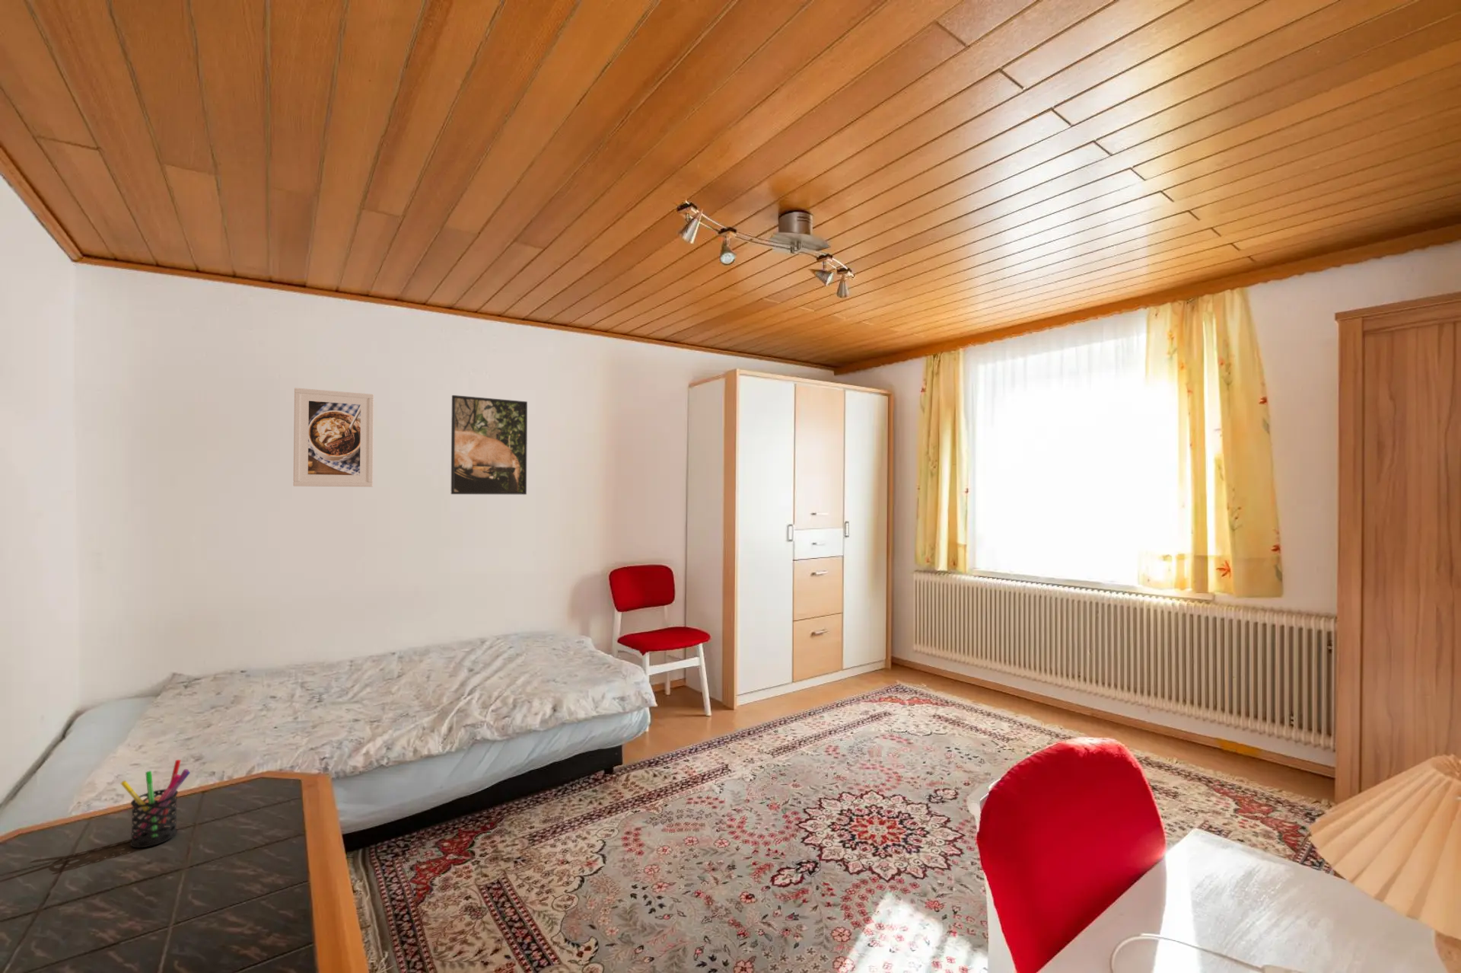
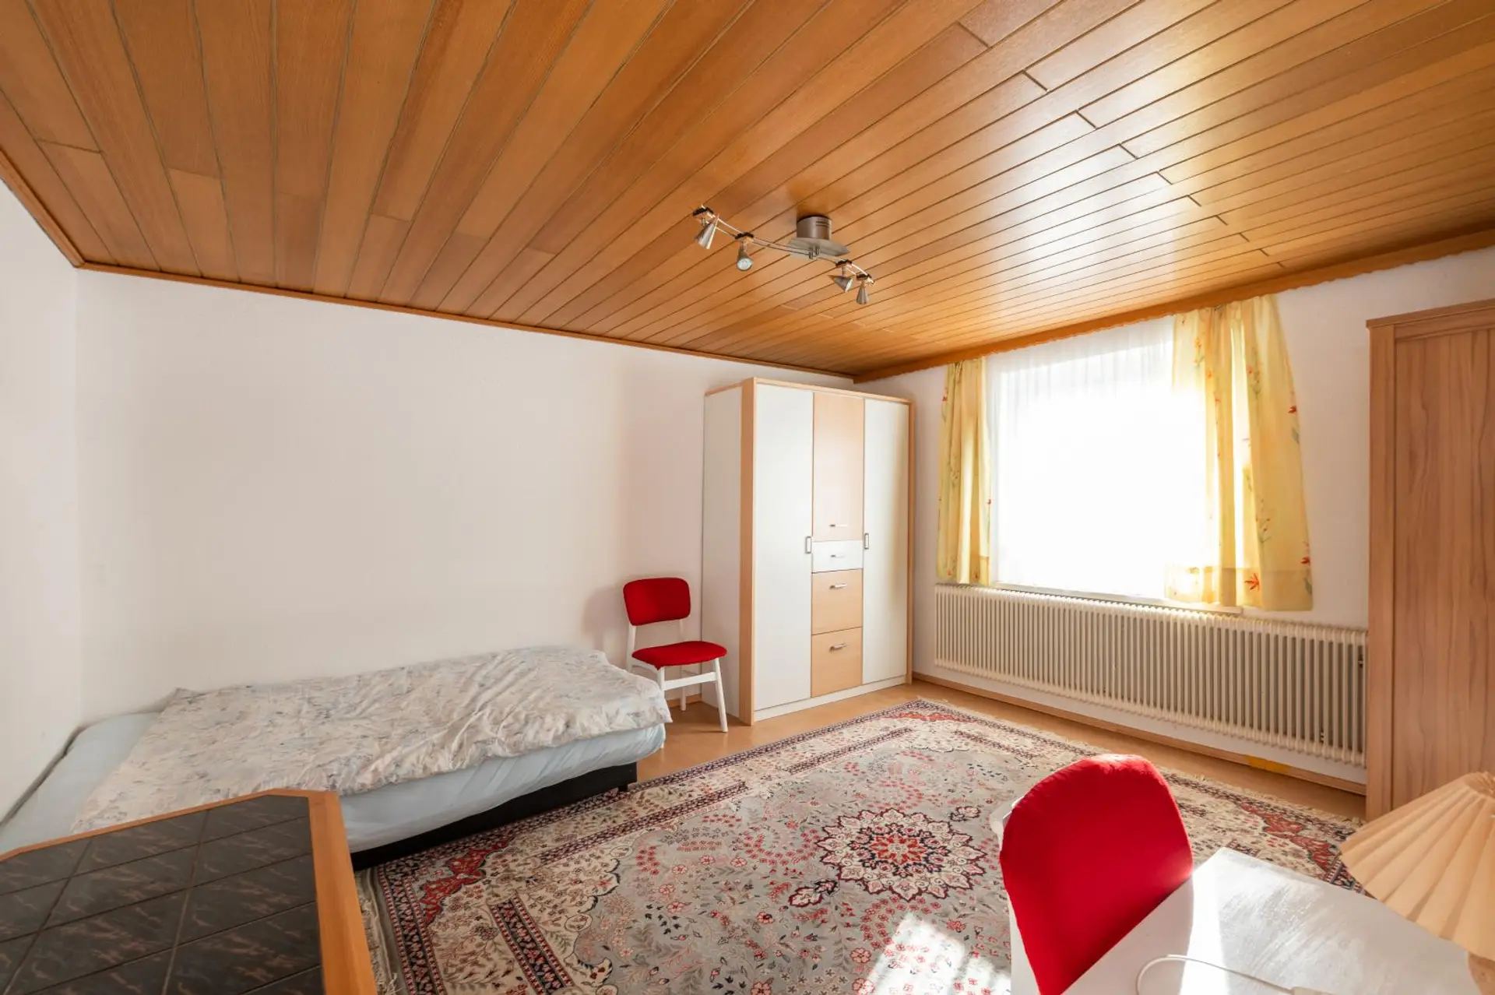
- pen holder [120,759,191,848]
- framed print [450,394,529,495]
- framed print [293,387,374,488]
